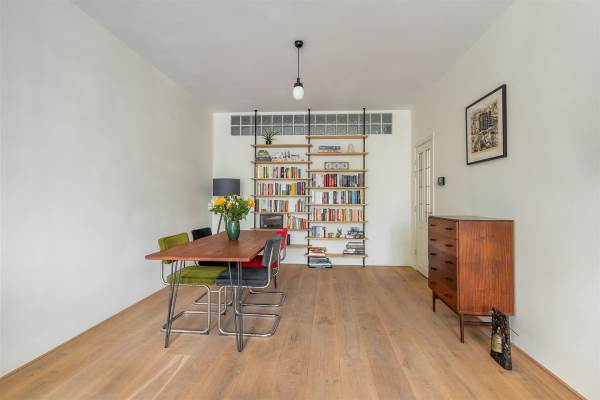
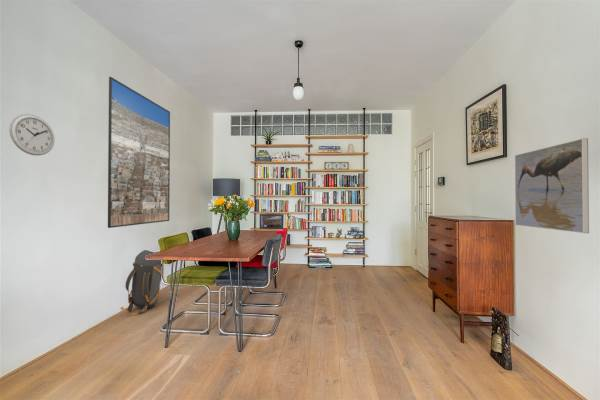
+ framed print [514,137,590,234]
+ backpack [120,249,163,315]
+ wall clock [8,113,56,157]
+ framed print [107,76,171,229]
